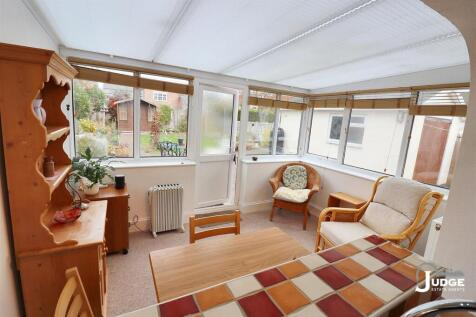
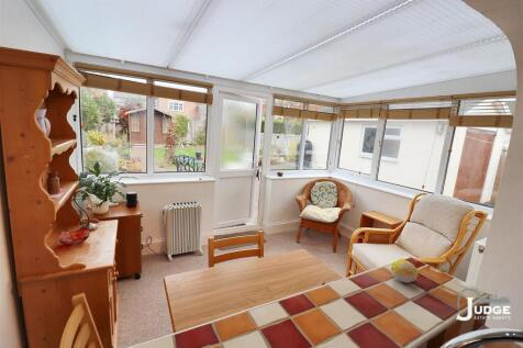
+ fruit [390,258,420,283]
